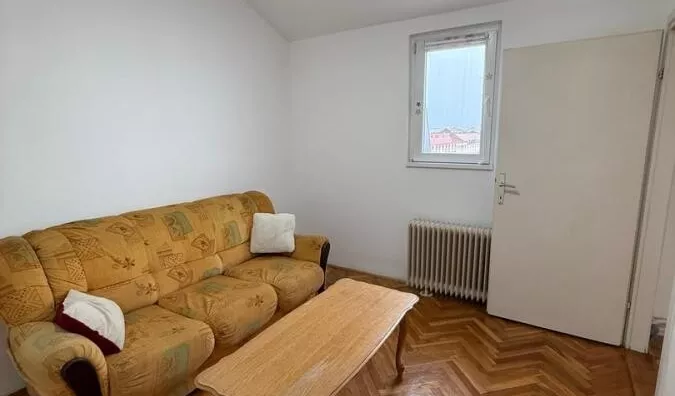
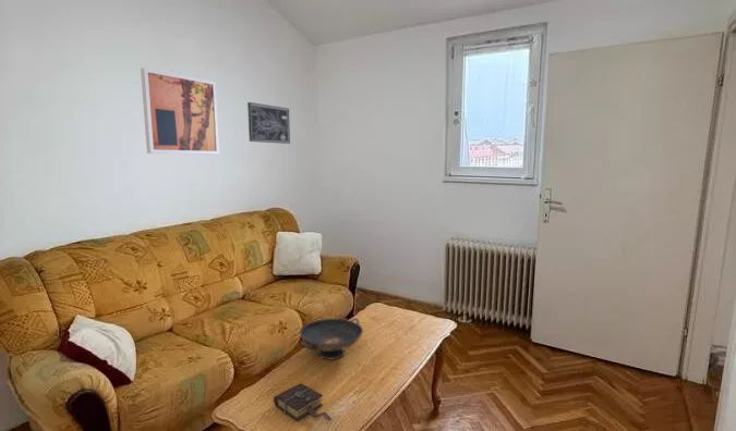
+ decorative bowl [299,317,364,361]
+ wall art [246,101,291,145]
+ book [273,382,333,421]
+ wall art [140,66,220,156]
